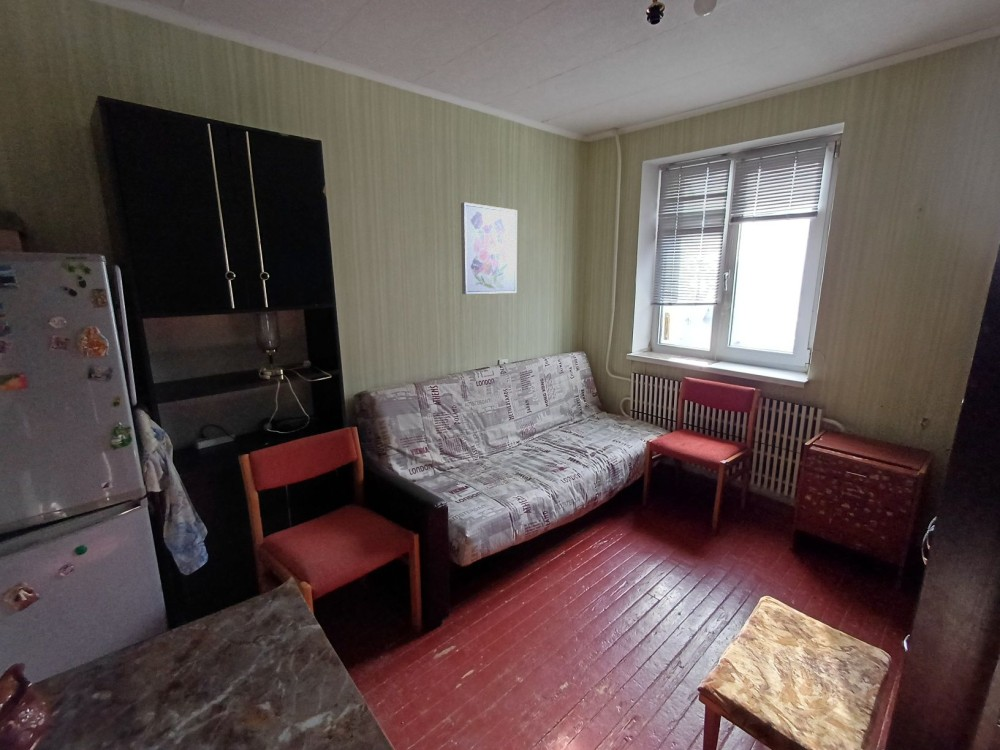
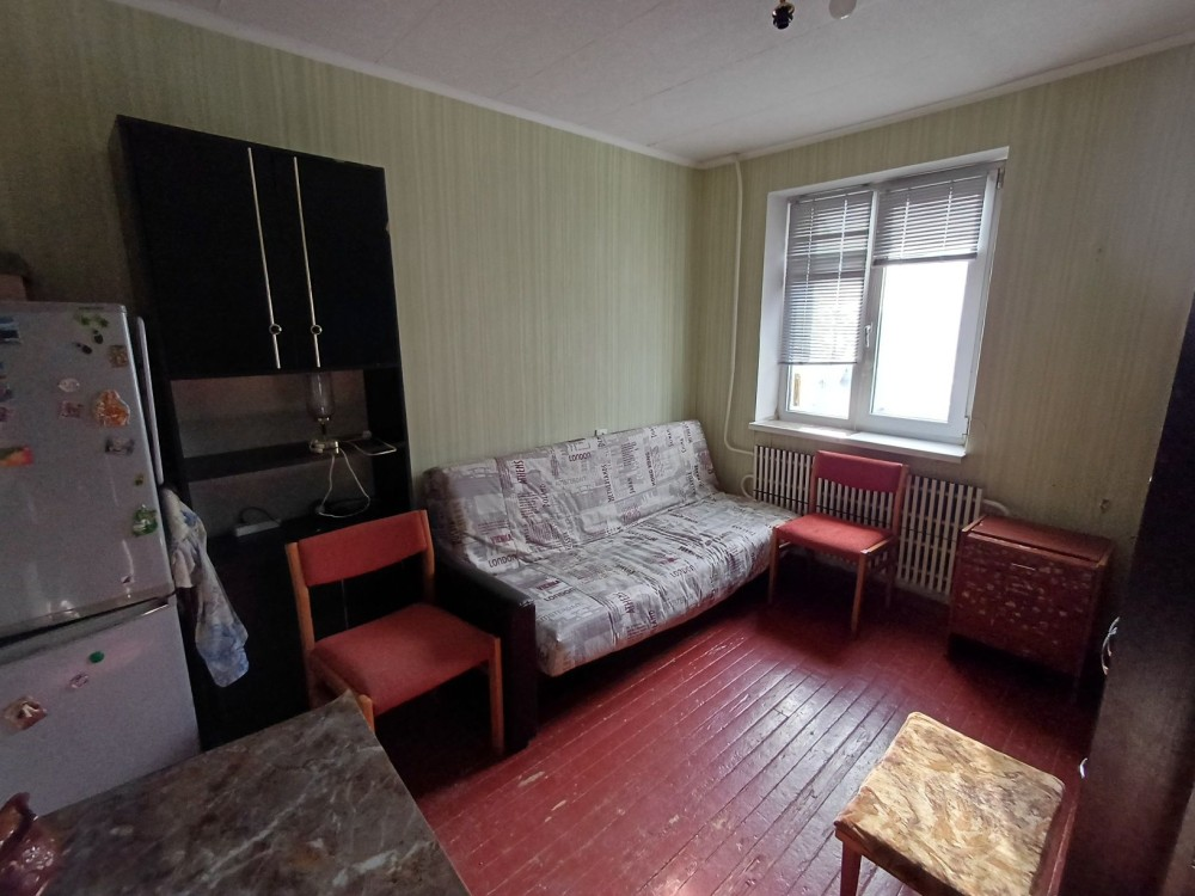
- wall art [460,201,518,295]
